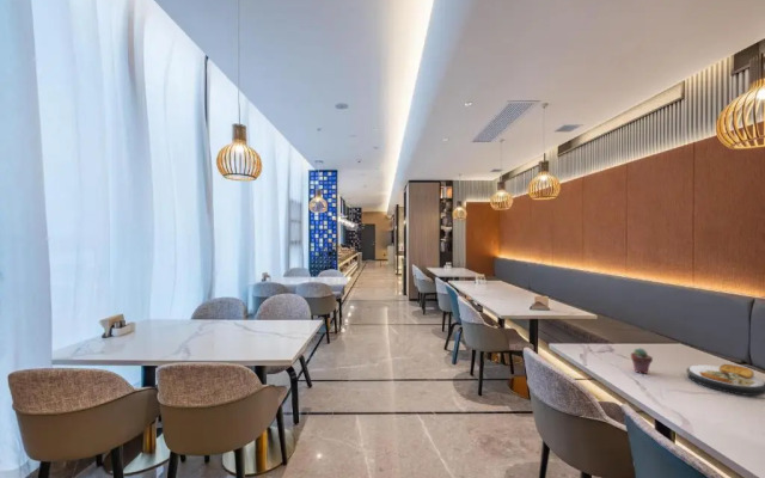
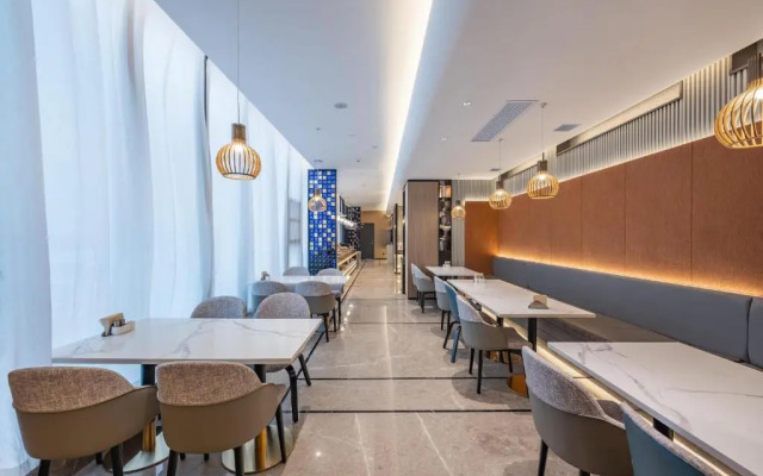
- potted succulent [630,347,654,375]
- plate [685,363,765,397]
